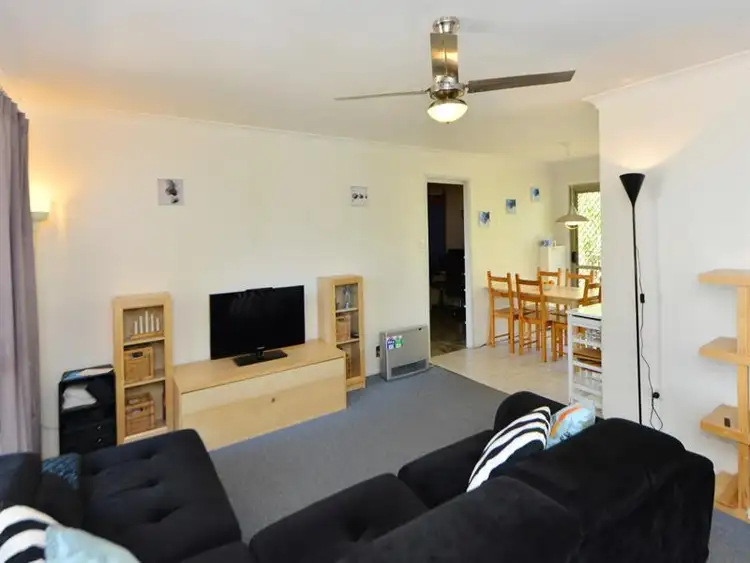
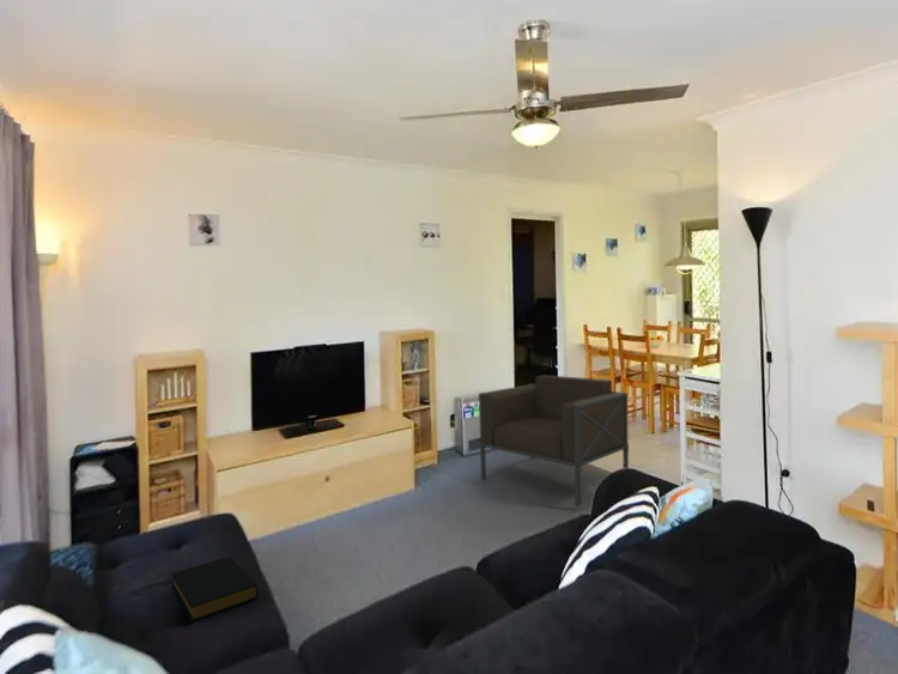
+ hardback book [170,555,259,623]
+ armchair [478,374,630,508]
